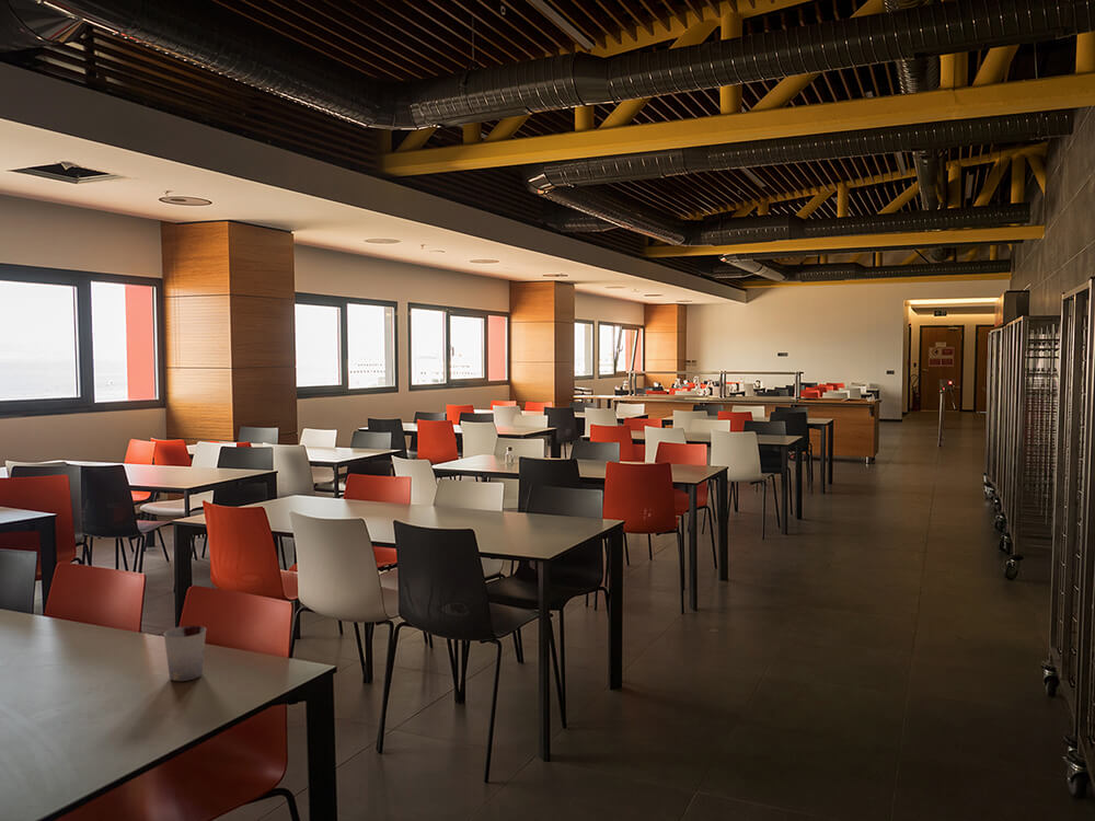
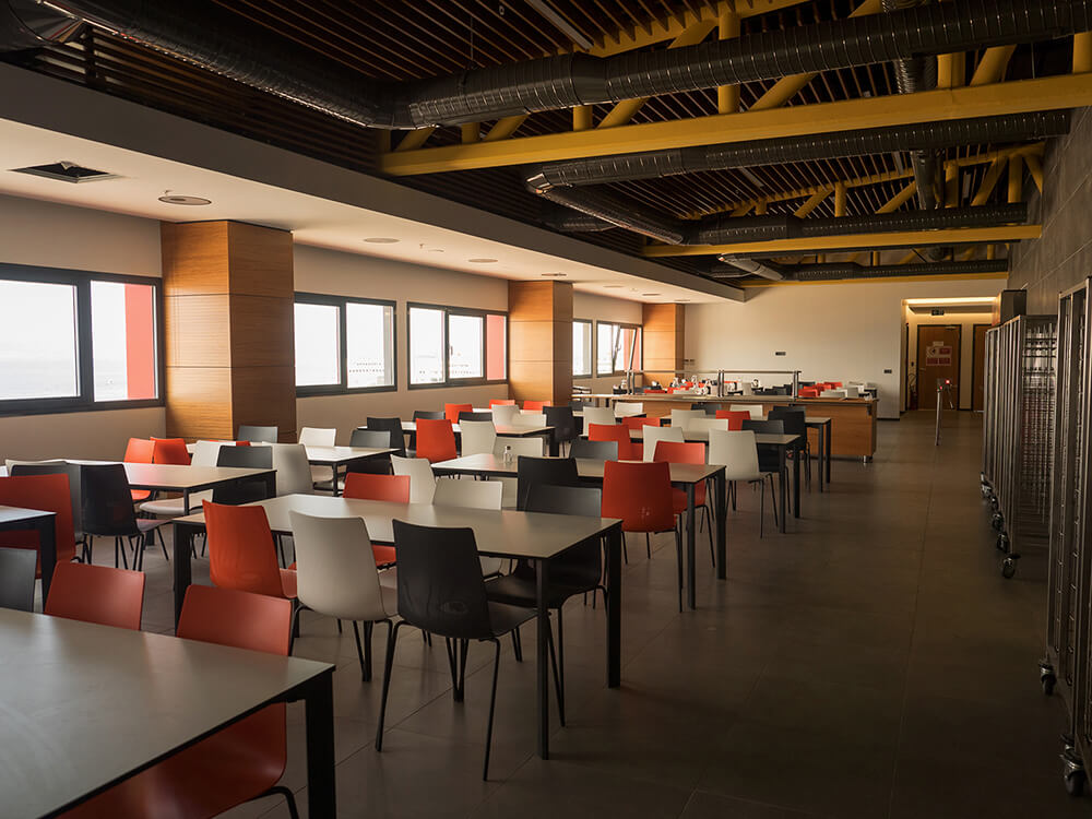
- cup [163,625,207,682]
